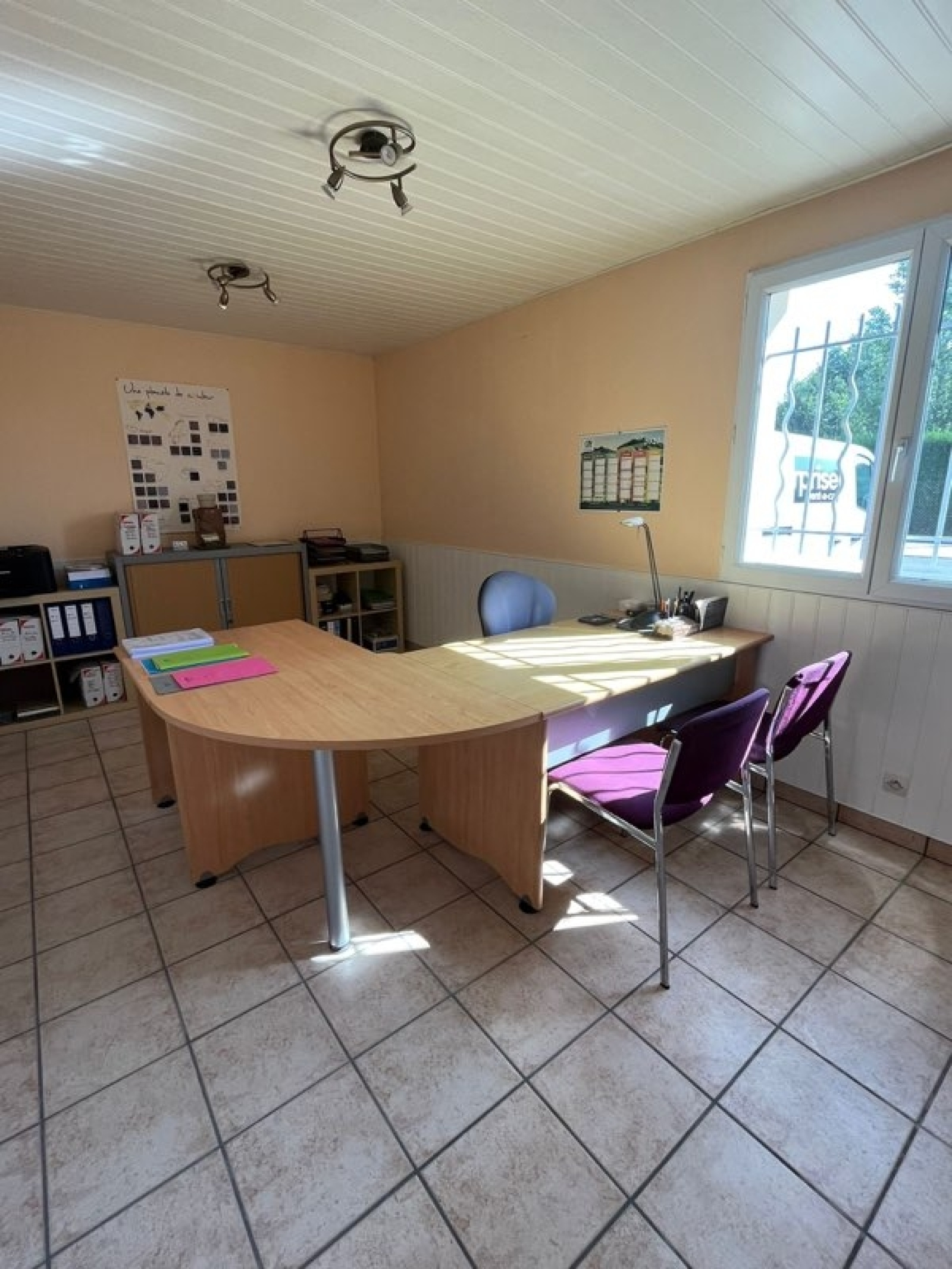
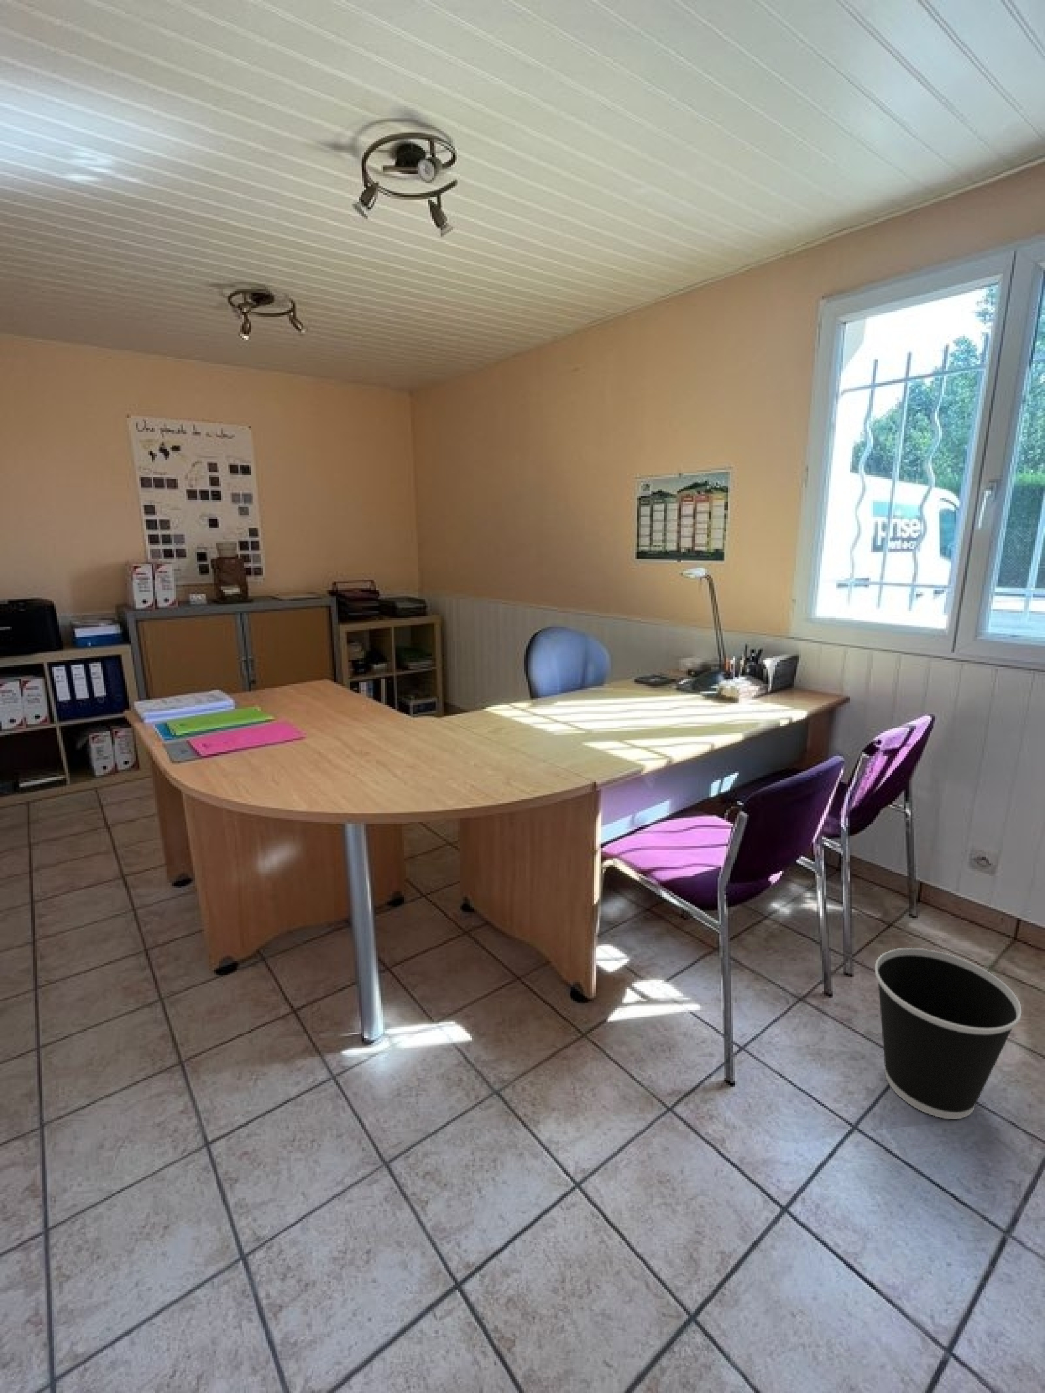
+ wastebasket [875,947,1023,1120]
